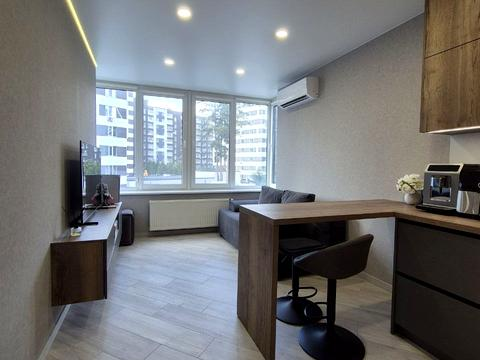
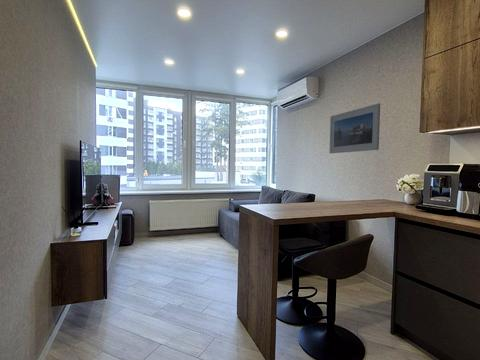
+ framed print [329,102,381,154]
